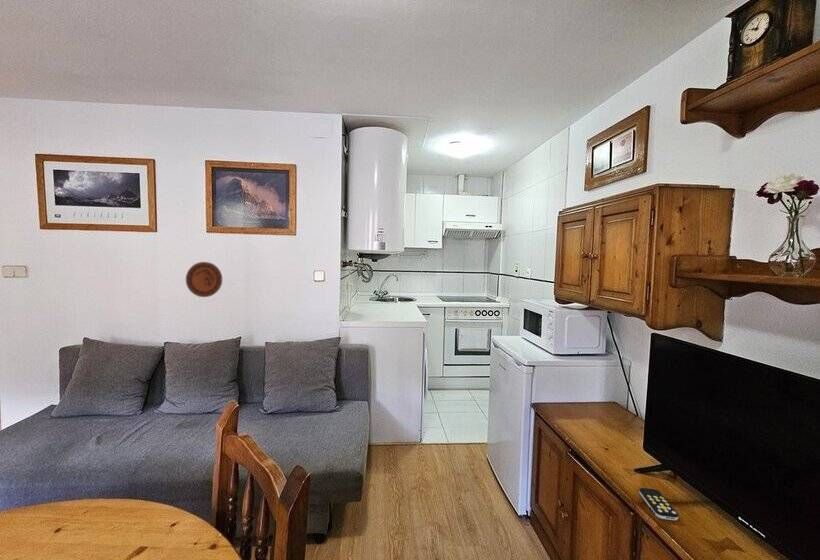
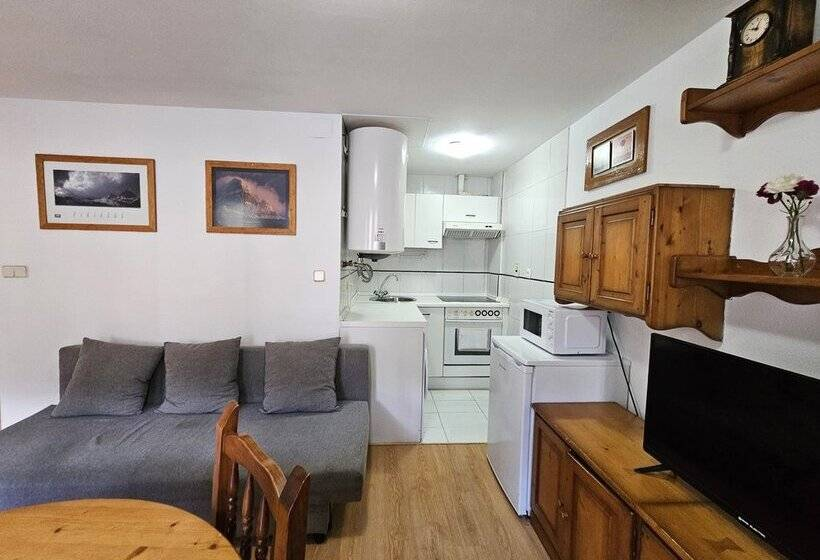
- remote control [638,487,679,521]
- decorative plate [185,261,223,298]
